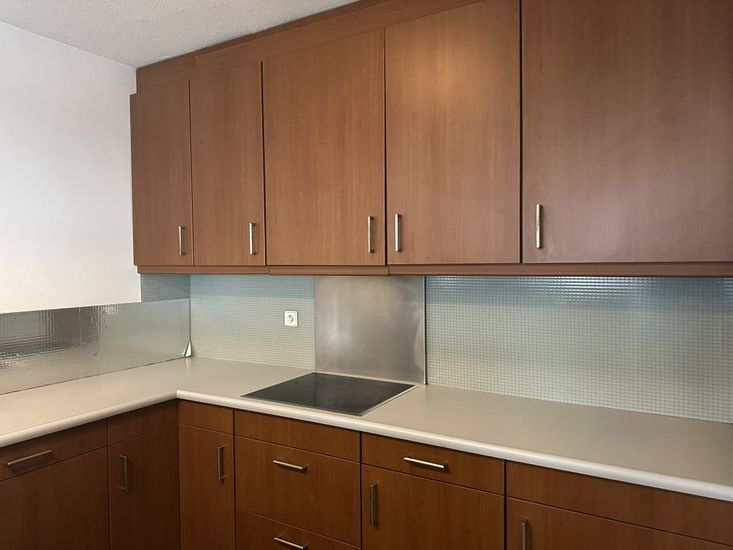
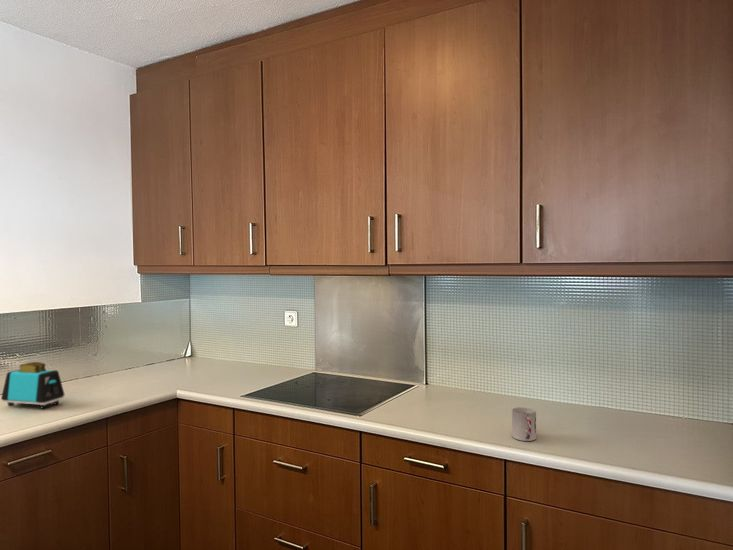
+ cup [511,406,537,442]
+ toaster [0,361,66,410]
